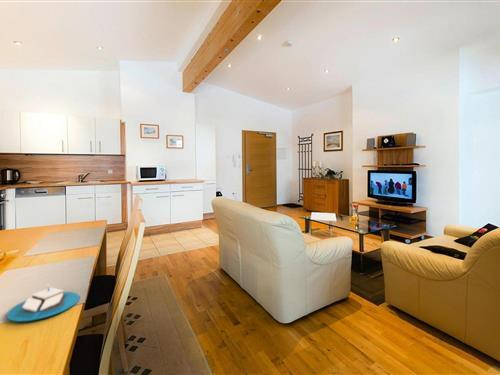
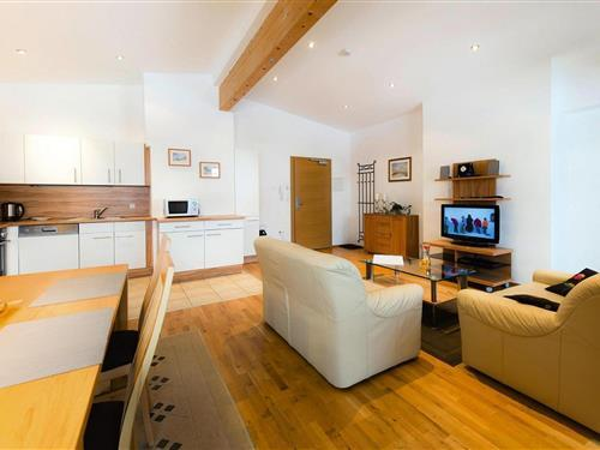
- candle [6,283,80,323]
